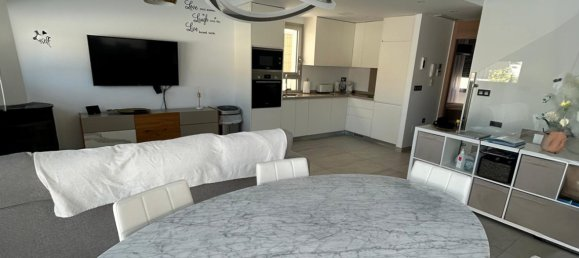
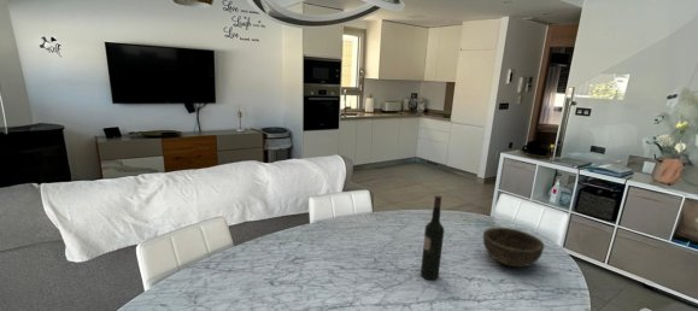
+ bowl [482,227,545,268]
+ wine bottle [420,194,445,281]
